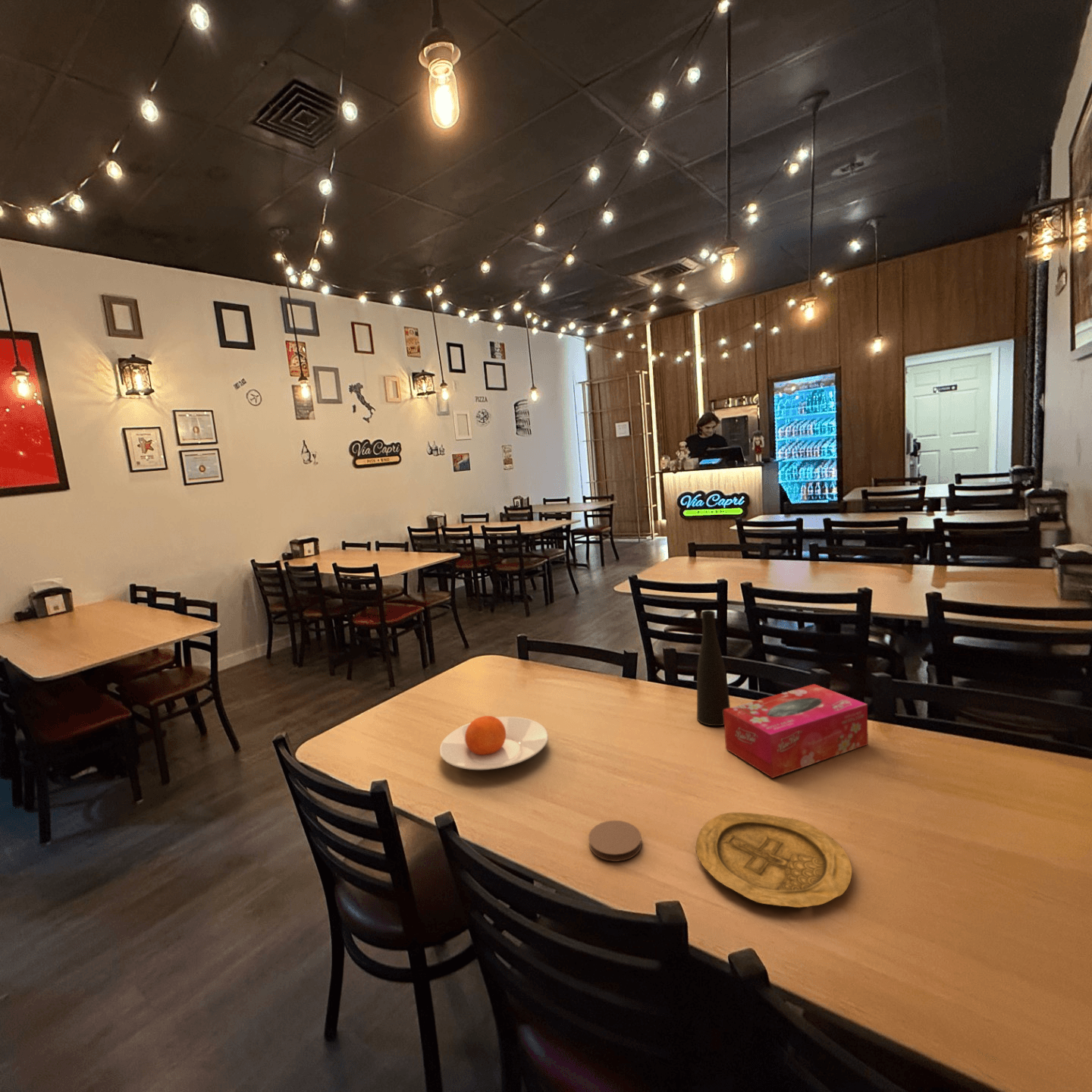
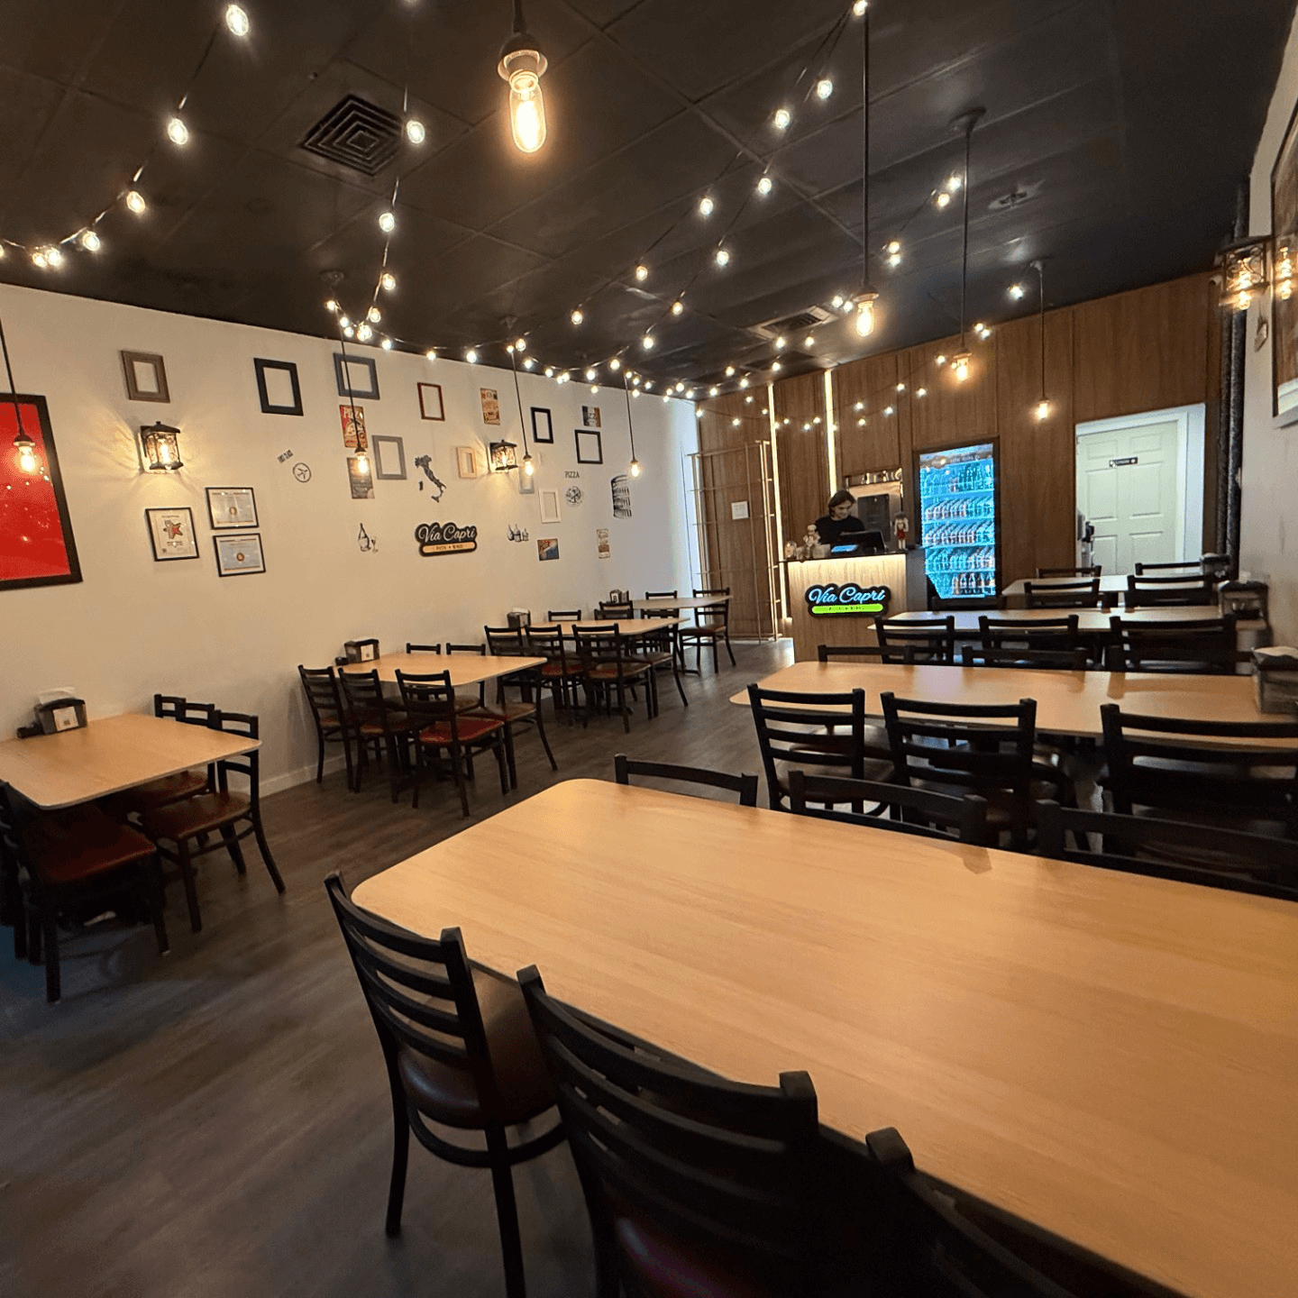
- coaster [588,820,642,862]
- tissue box [723,683,869,779]
- plate [695,811,852,908]
- vase [696,609,731,726]
- plate [439,715,549,770]
